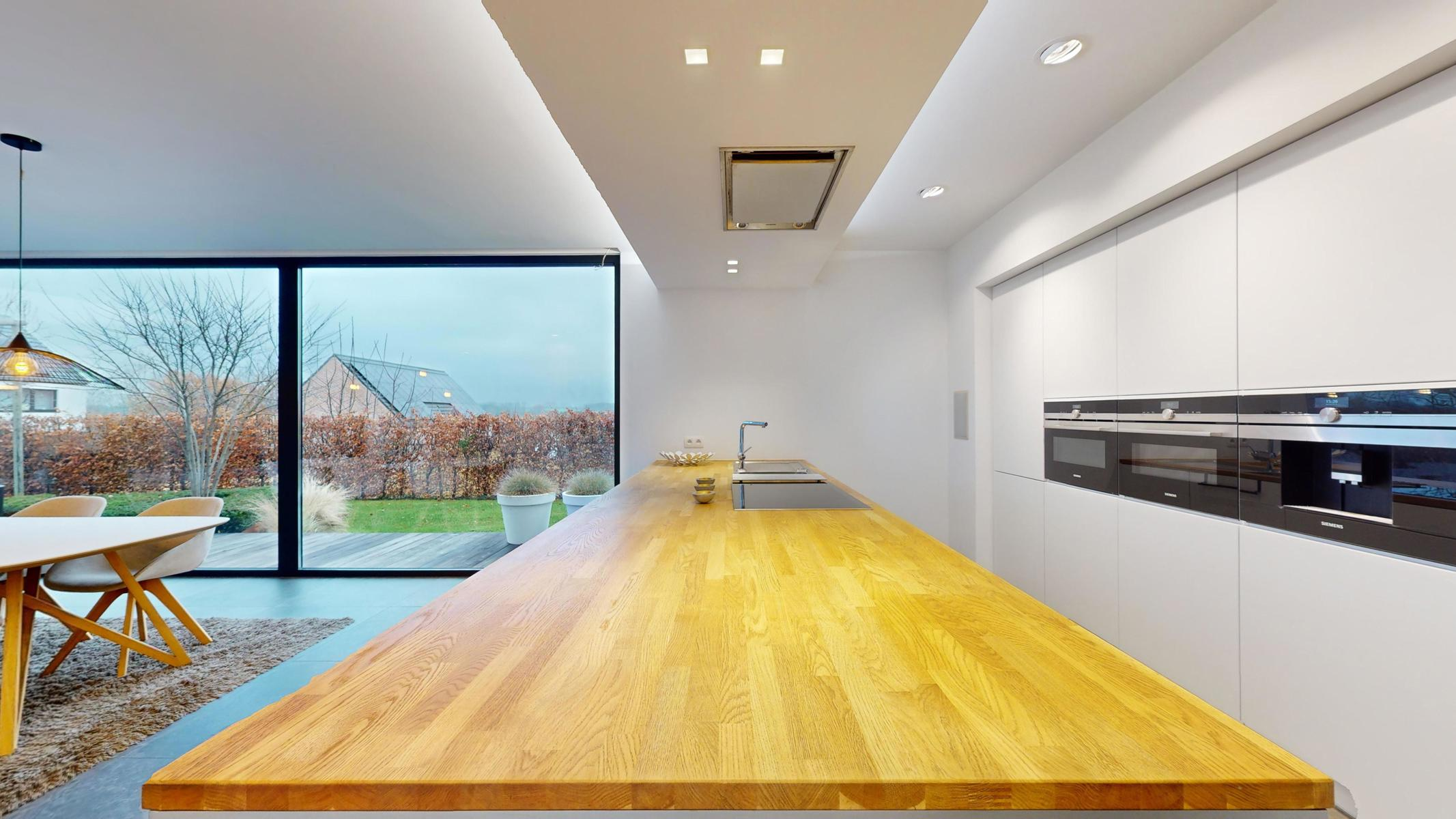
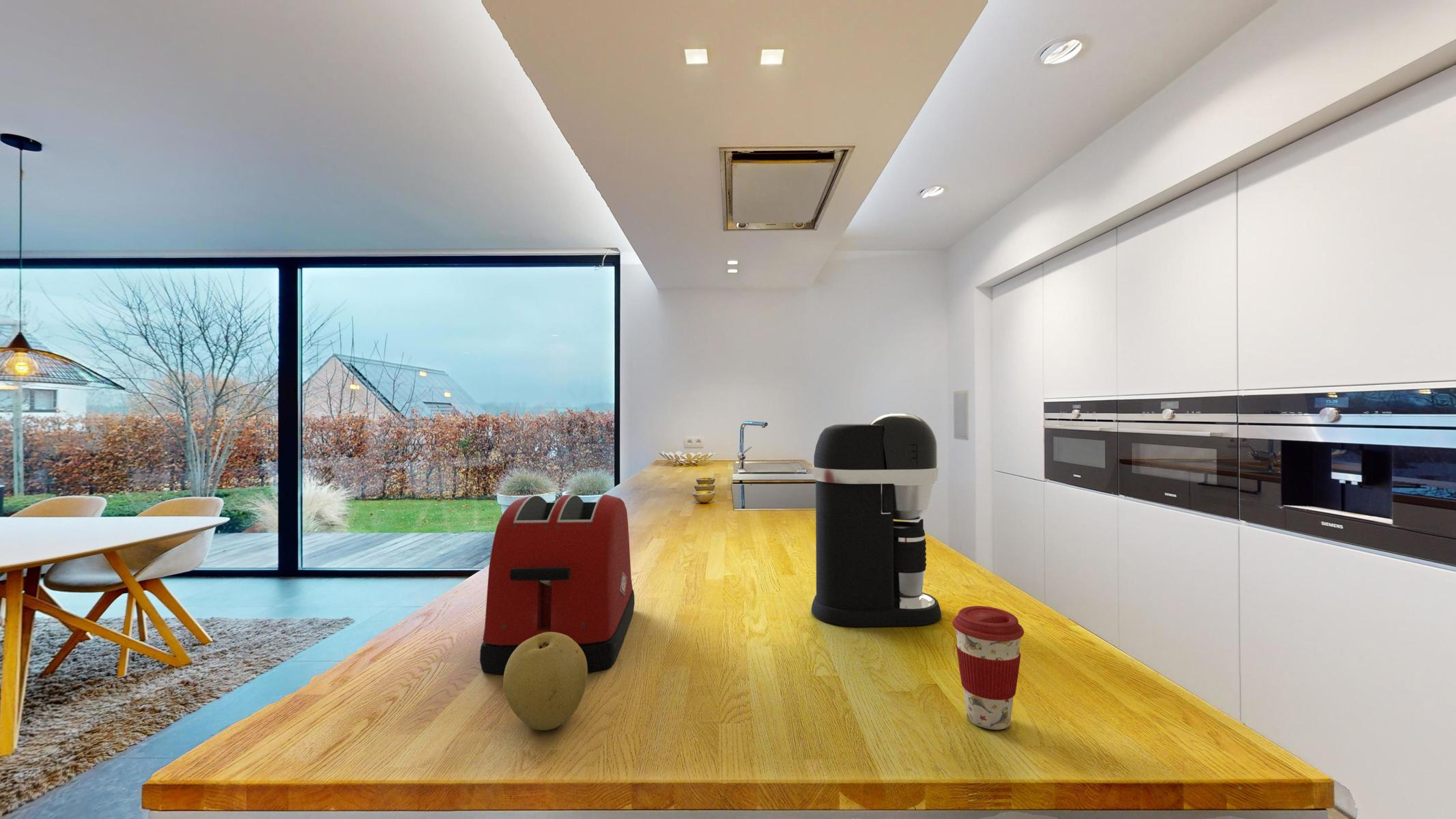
+ coffee maker [811,413,942,627]
+ coffee cup [952,605,1025,730]
+ fruit [502,632,588,731]
+ toaster [479,494,636,675]
